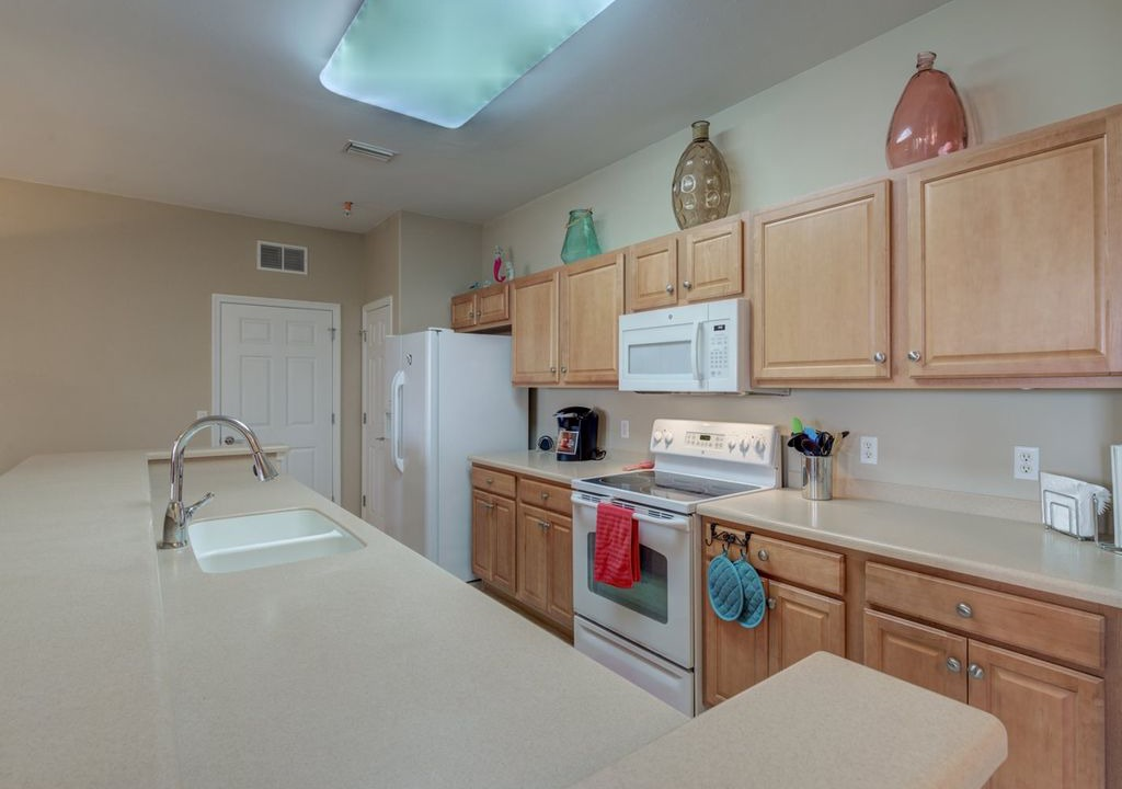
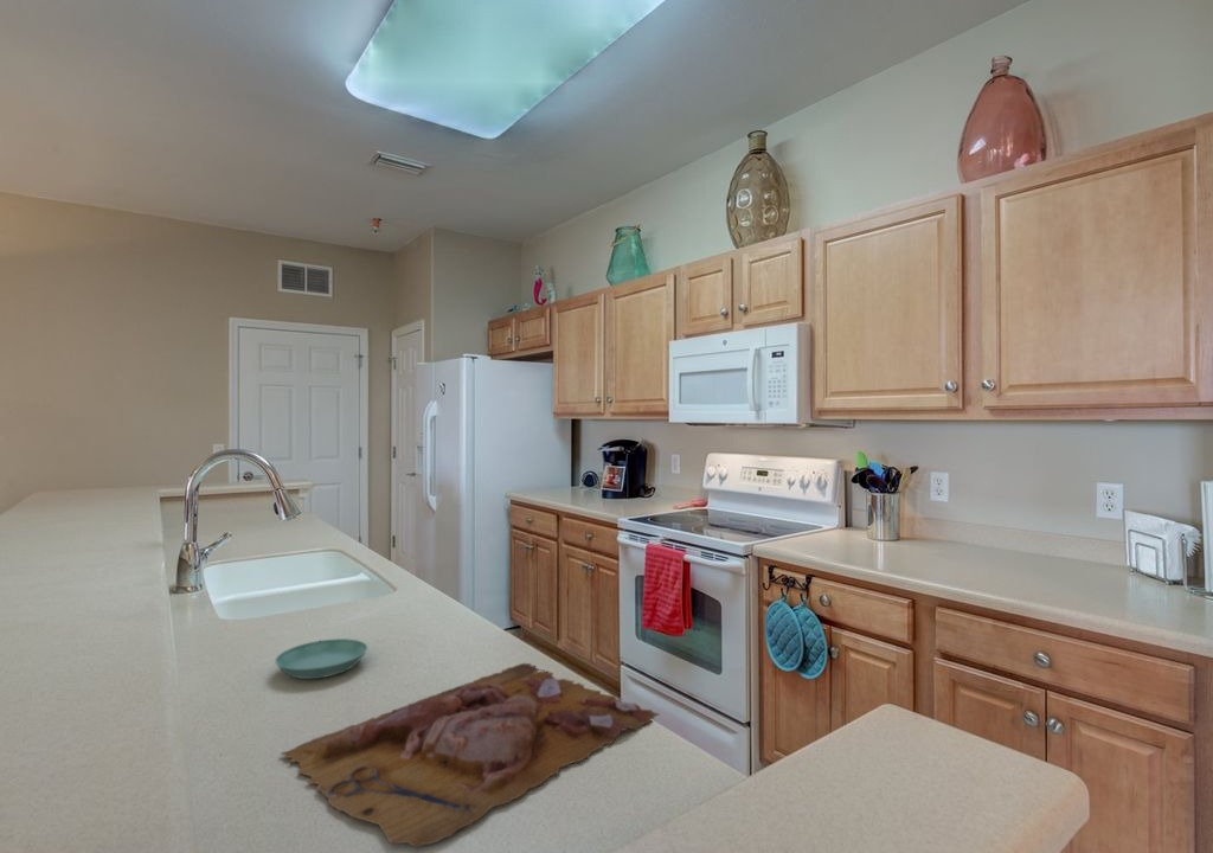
+ cutting board [280,662,661,849]
+ saucer [274,637,368,680]
